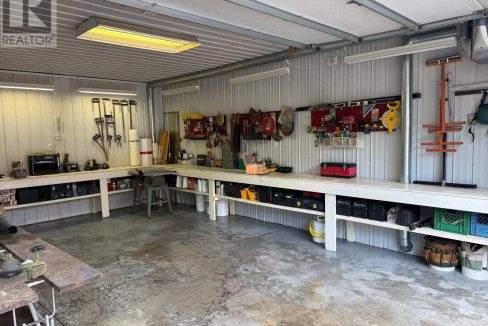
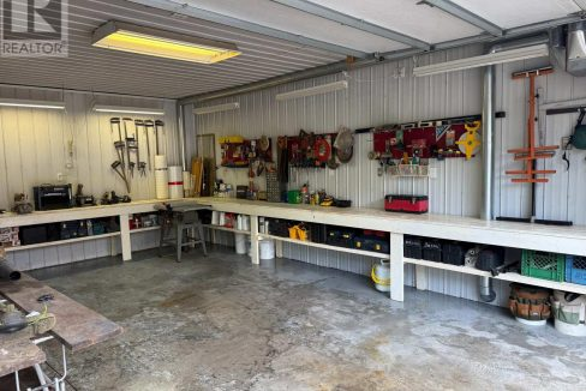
- jewelry box [241,152,270,175]
